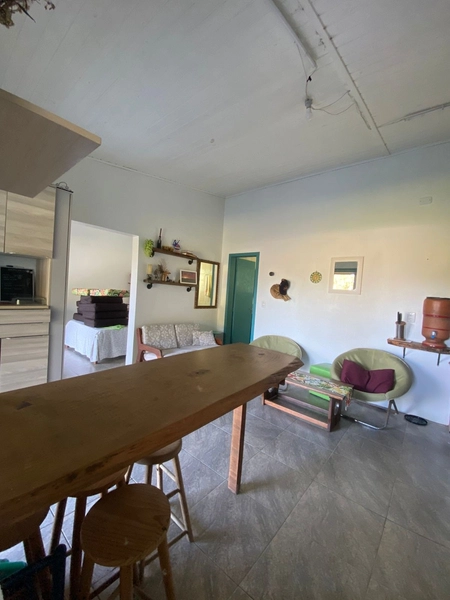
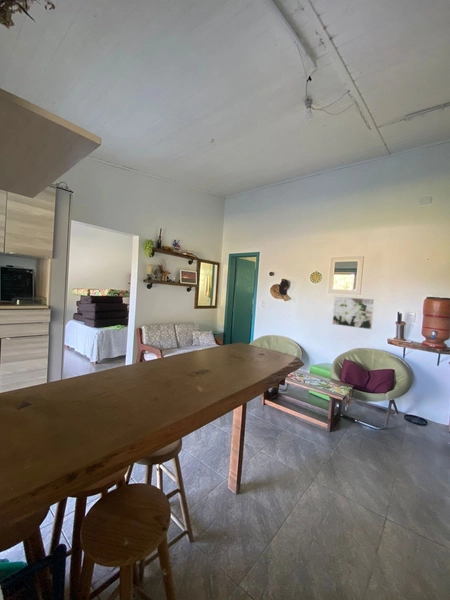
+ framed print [331,296,375,330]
